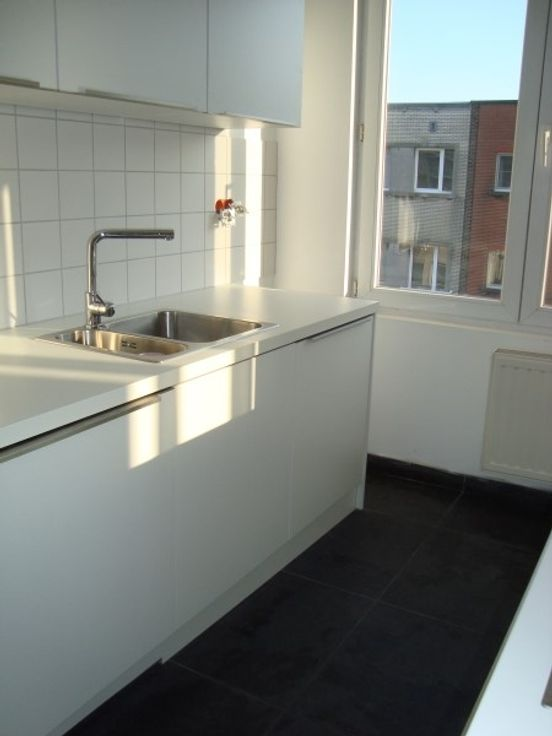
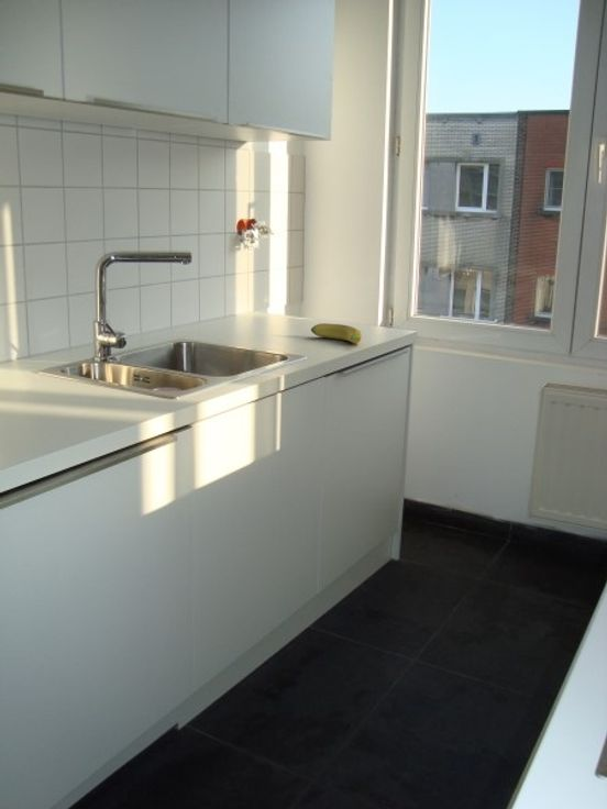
+ banana [310,322,363,344]
